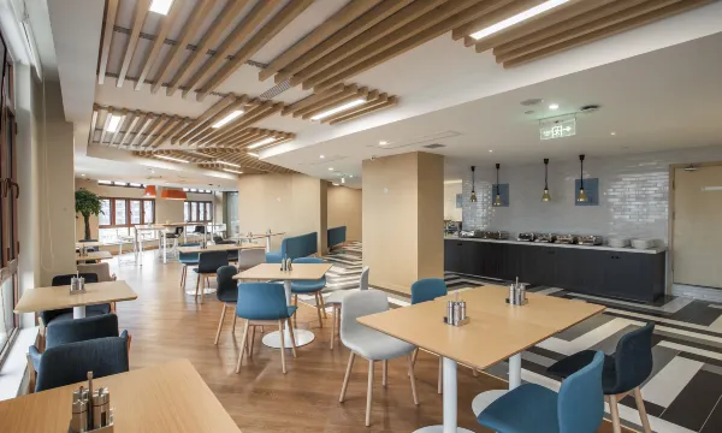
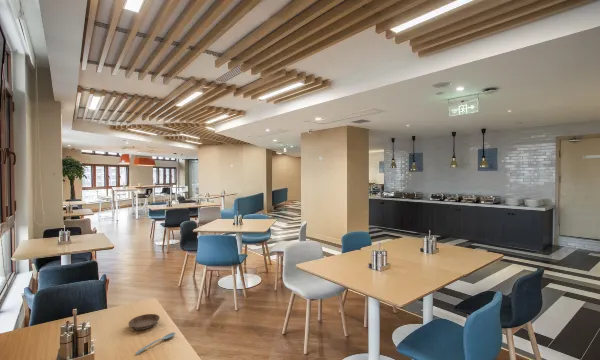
+ spoon [135,332,176,356]
+ saucer [128,313,161,331]
